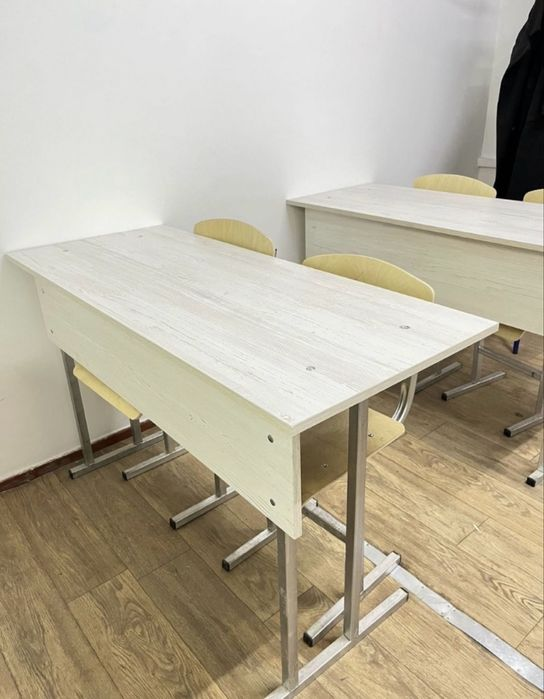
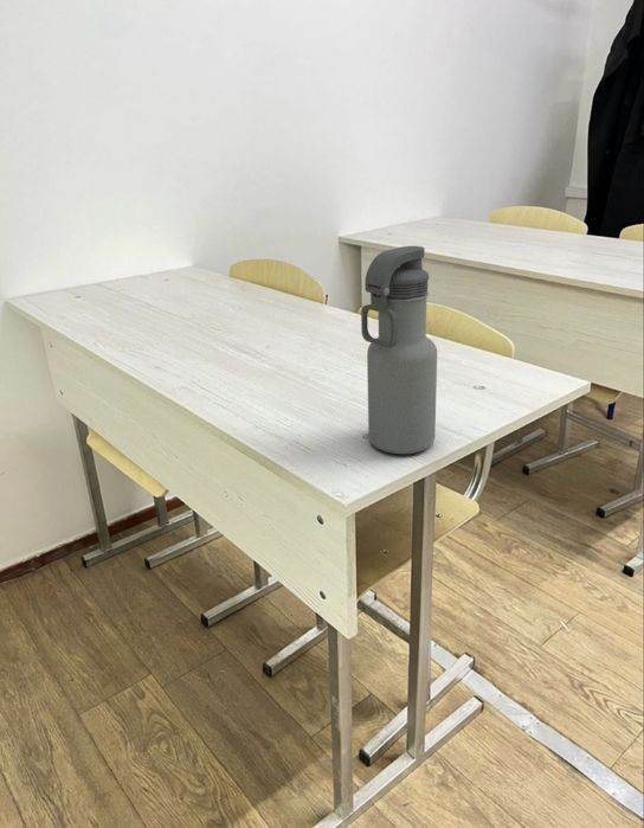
+ water bottle [360,245,438,455]
